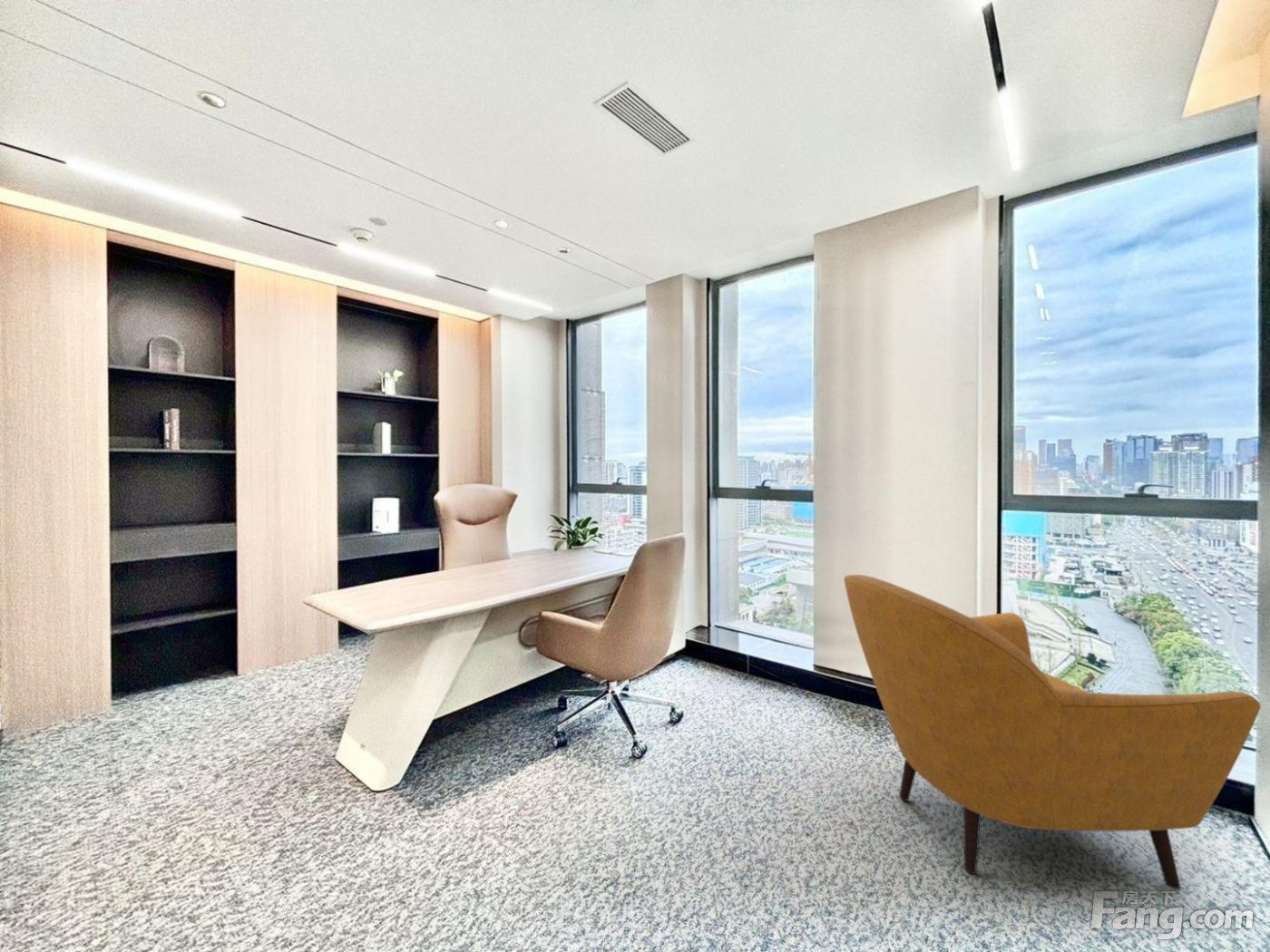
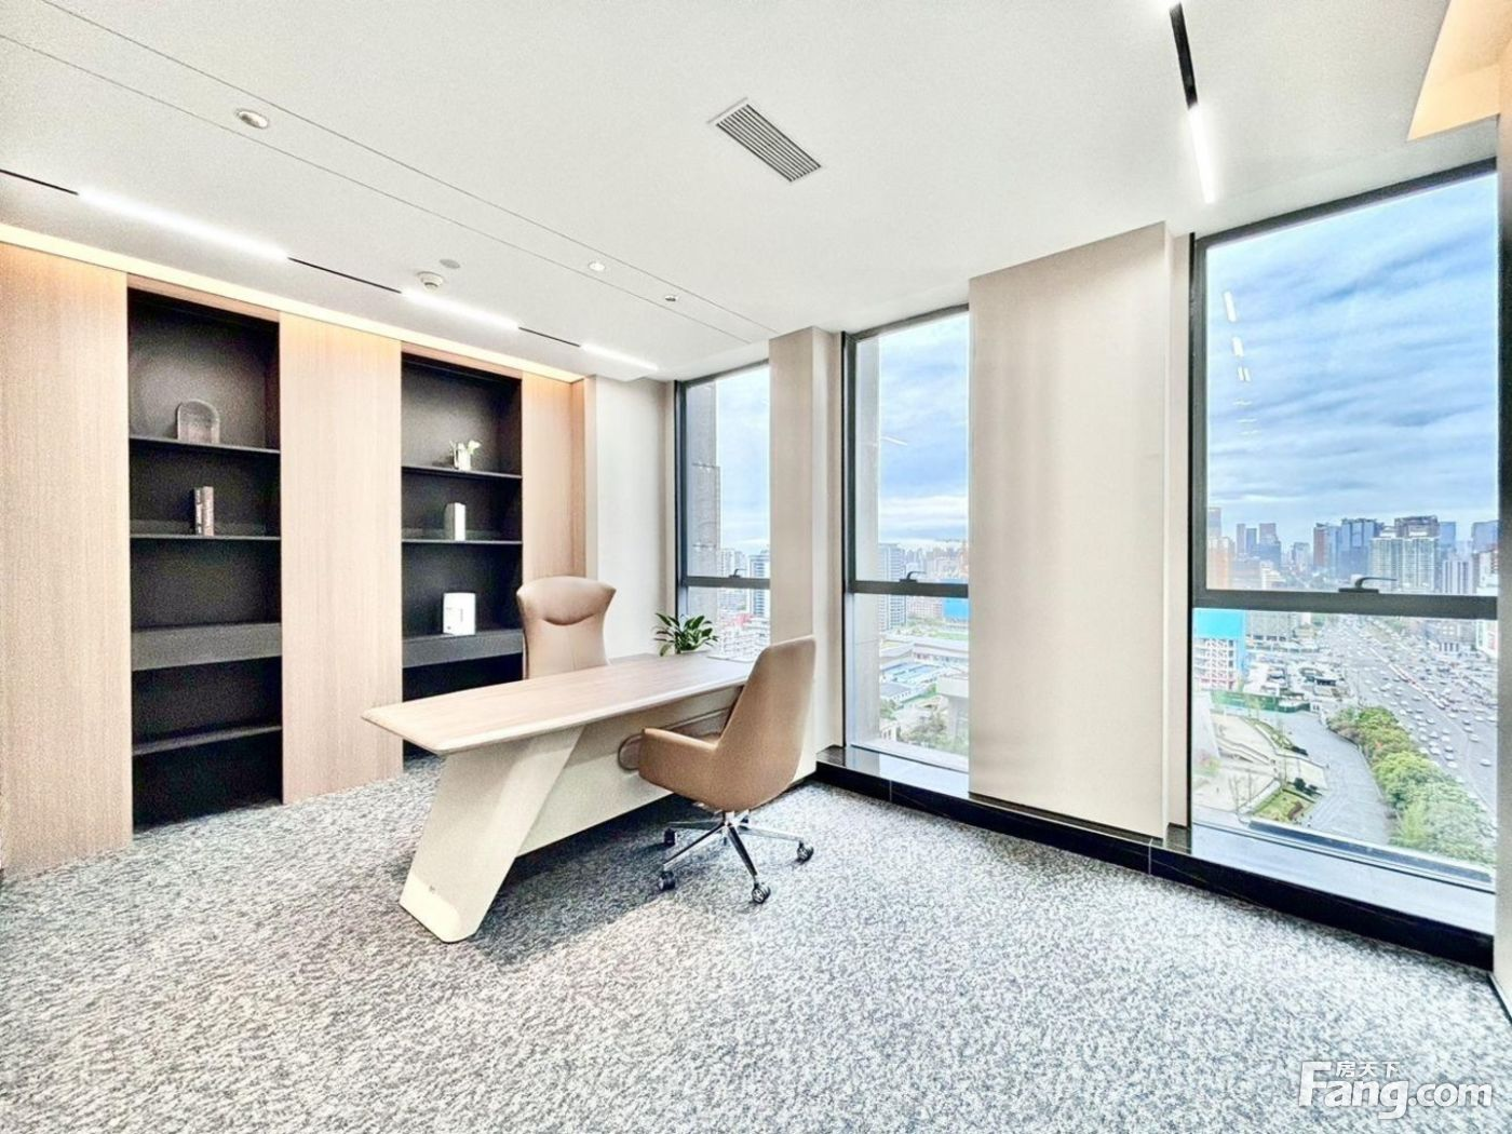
- armchair [843,574,1262,889]
